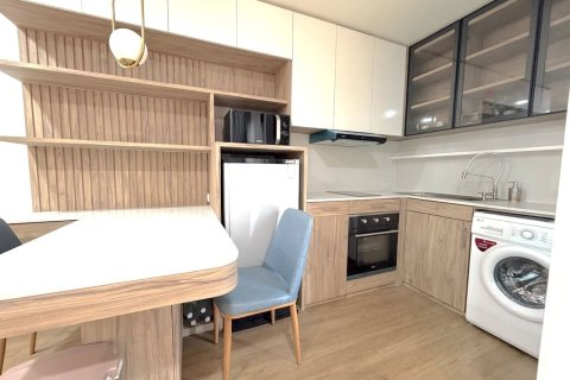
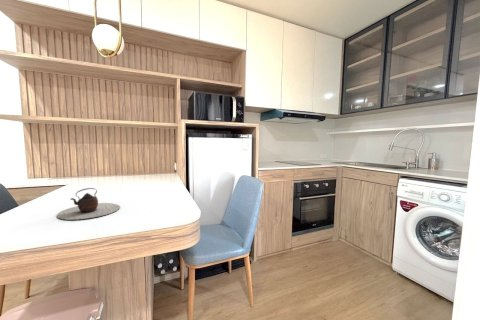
+ teapot [56,187,121,221]
